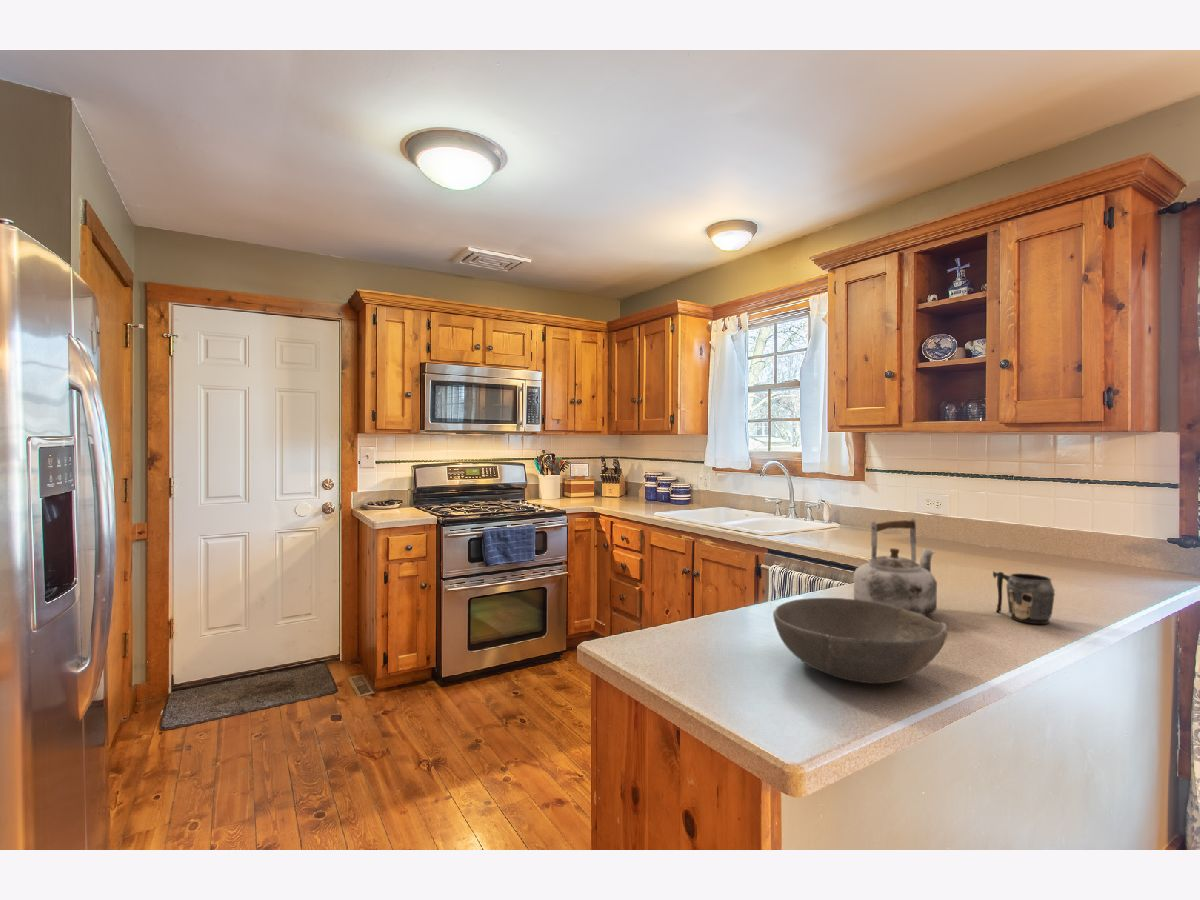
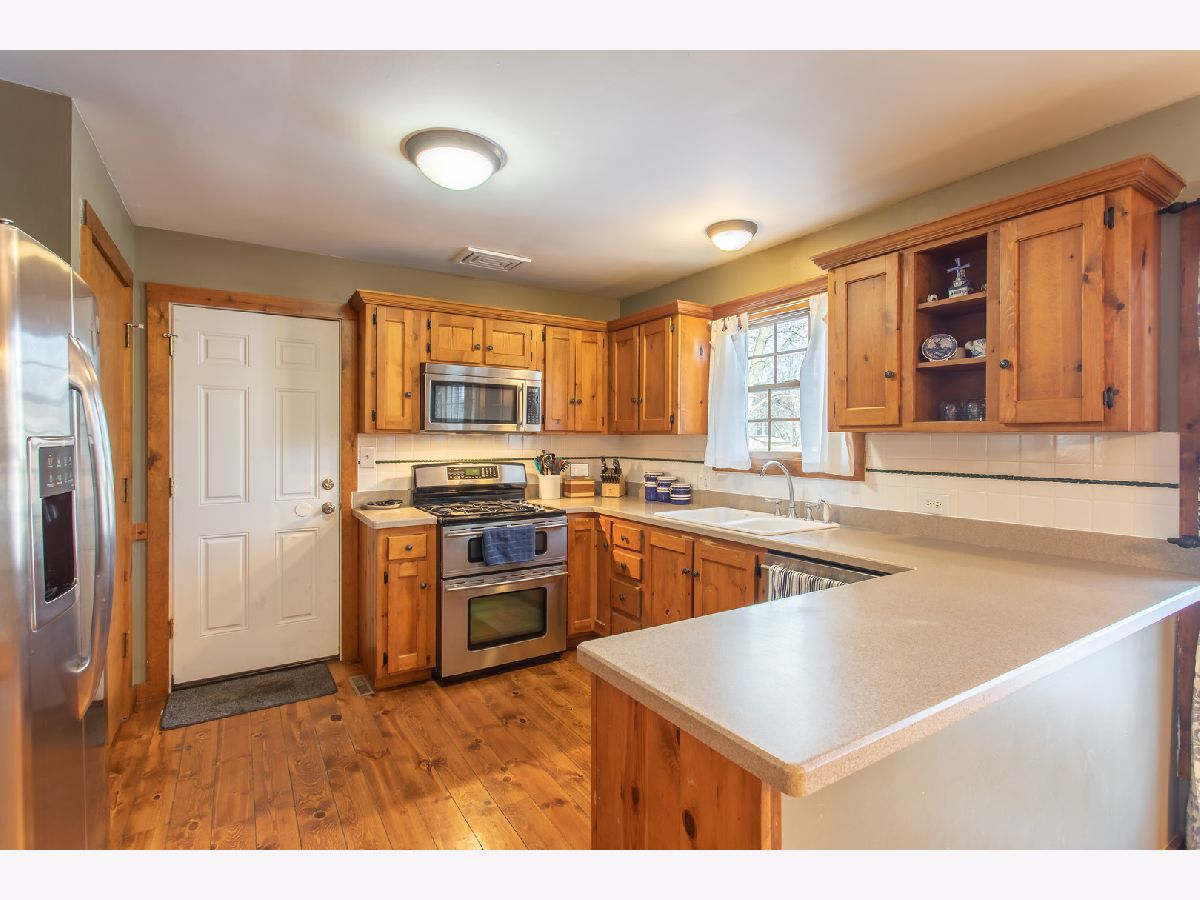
- mug [992,570,1056,625]
- kettle [853,518,938,616]
- bowl [772,597,949,684]
